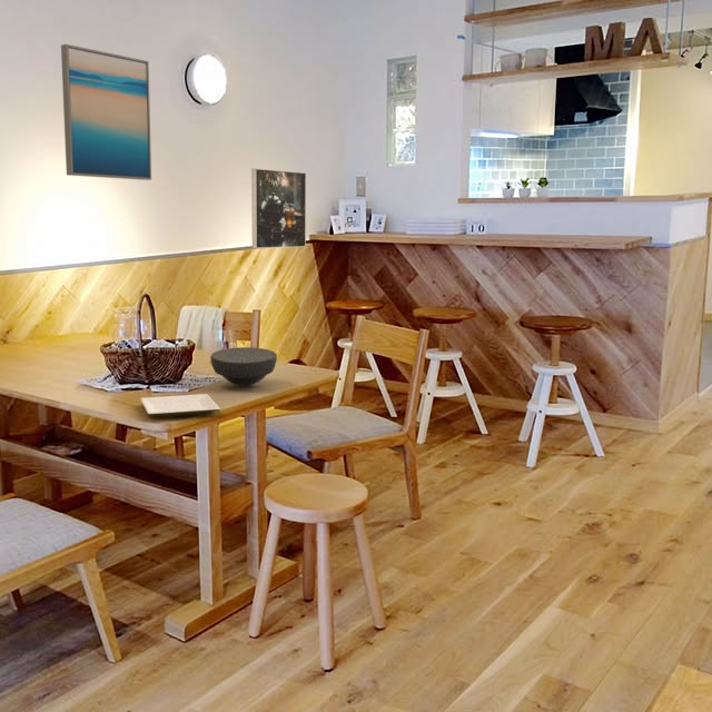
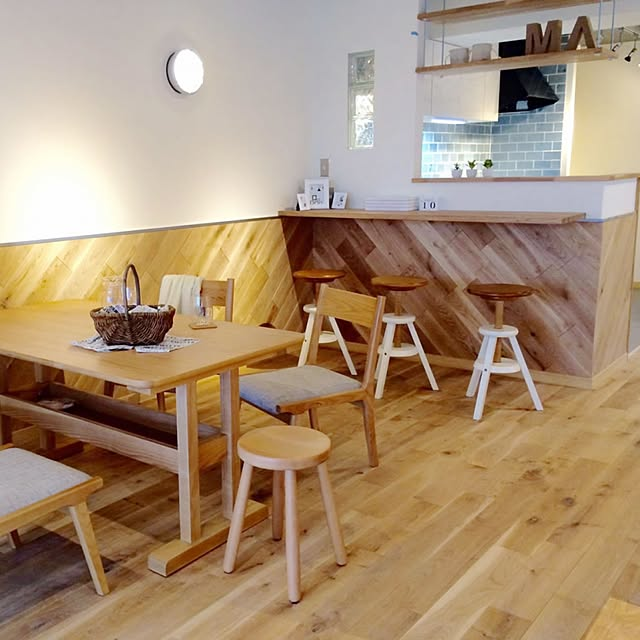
- plate [139,393,221,418]
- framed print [250,167,307,249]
- wall art [60,43,152,181]
- bowl [209,346,278,387]
